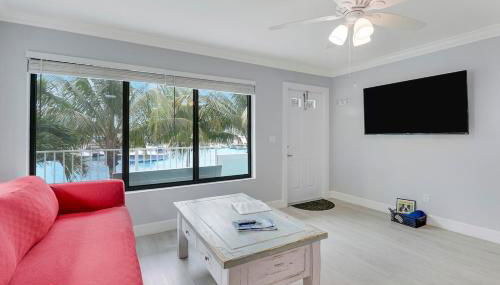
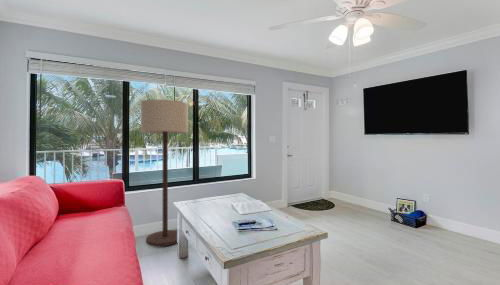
+ floor lamp [140,99,189,247]
